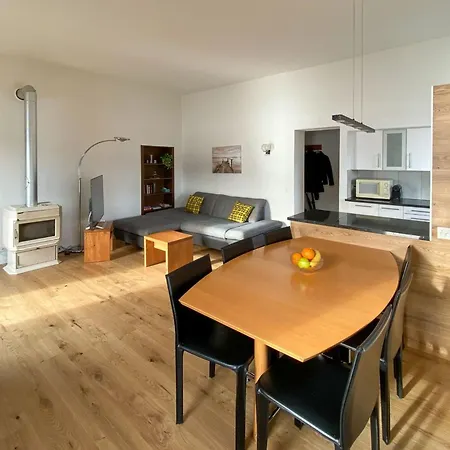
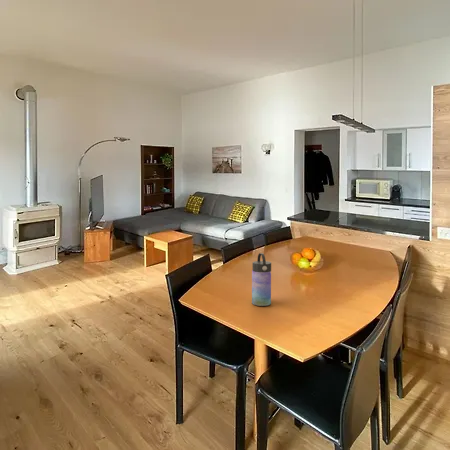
+ water bottle [251,252,272,307]
